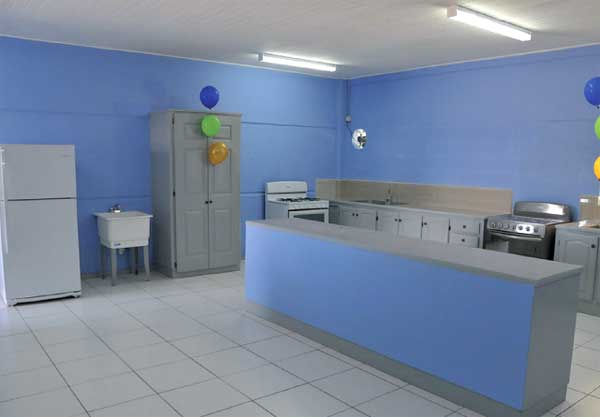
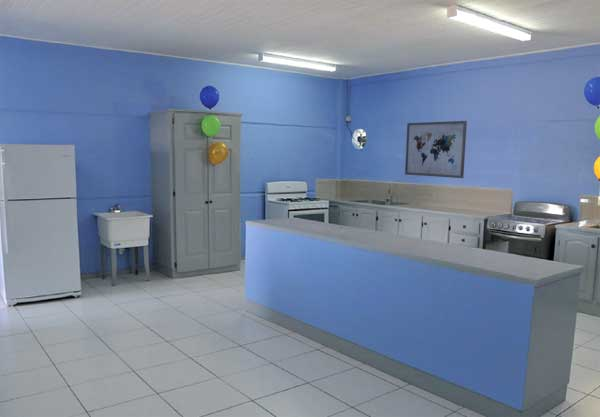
+ wall art [404,120,468,179]
